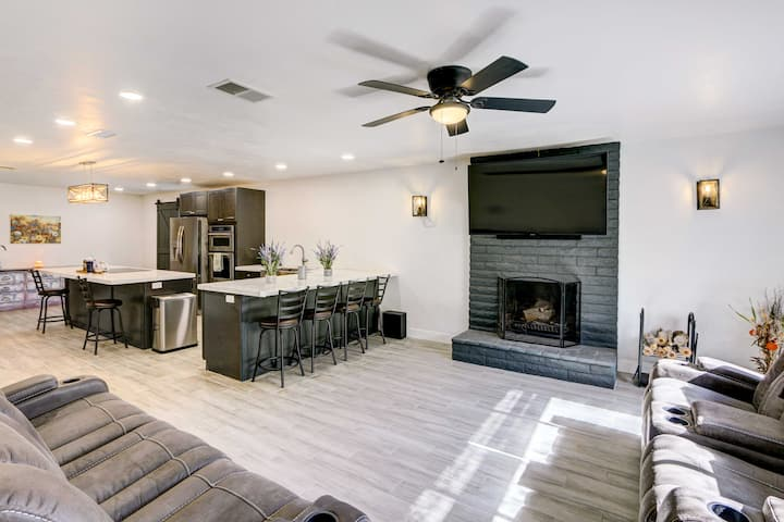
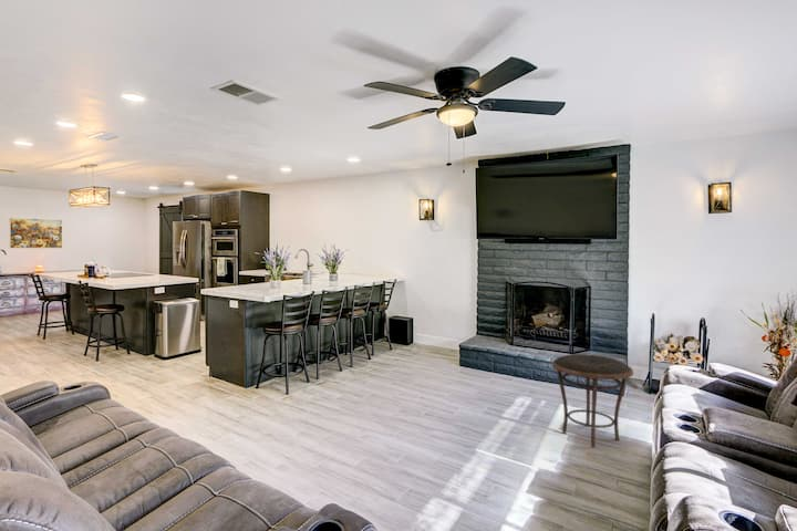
+ side table [551,353,634,448]
